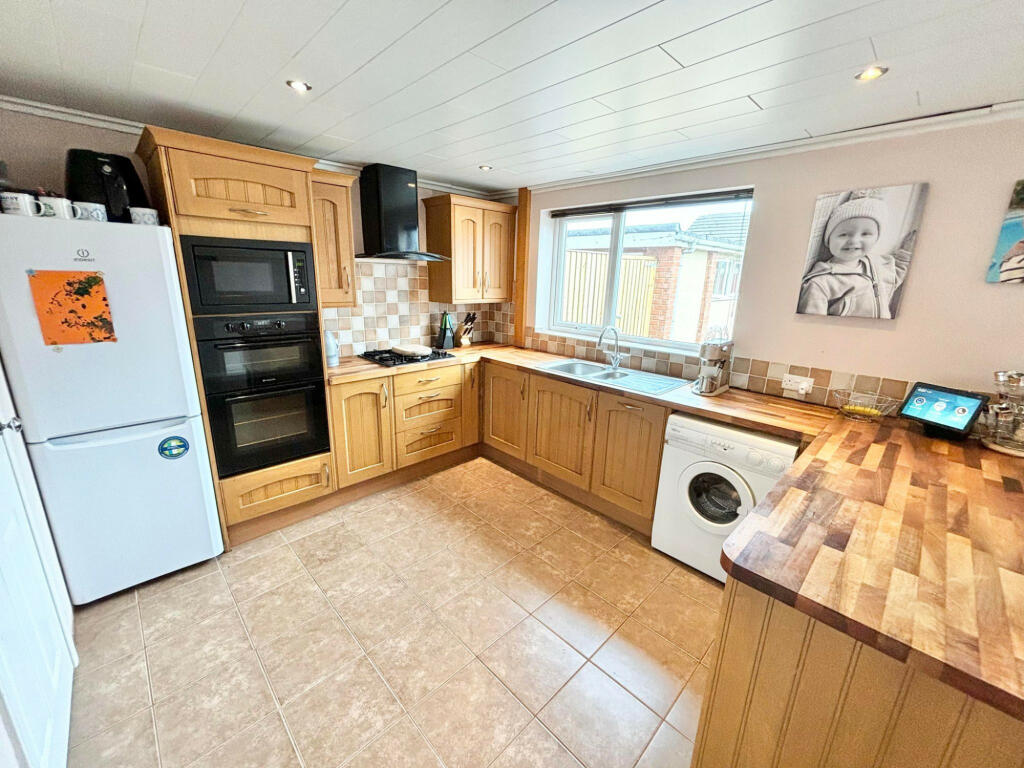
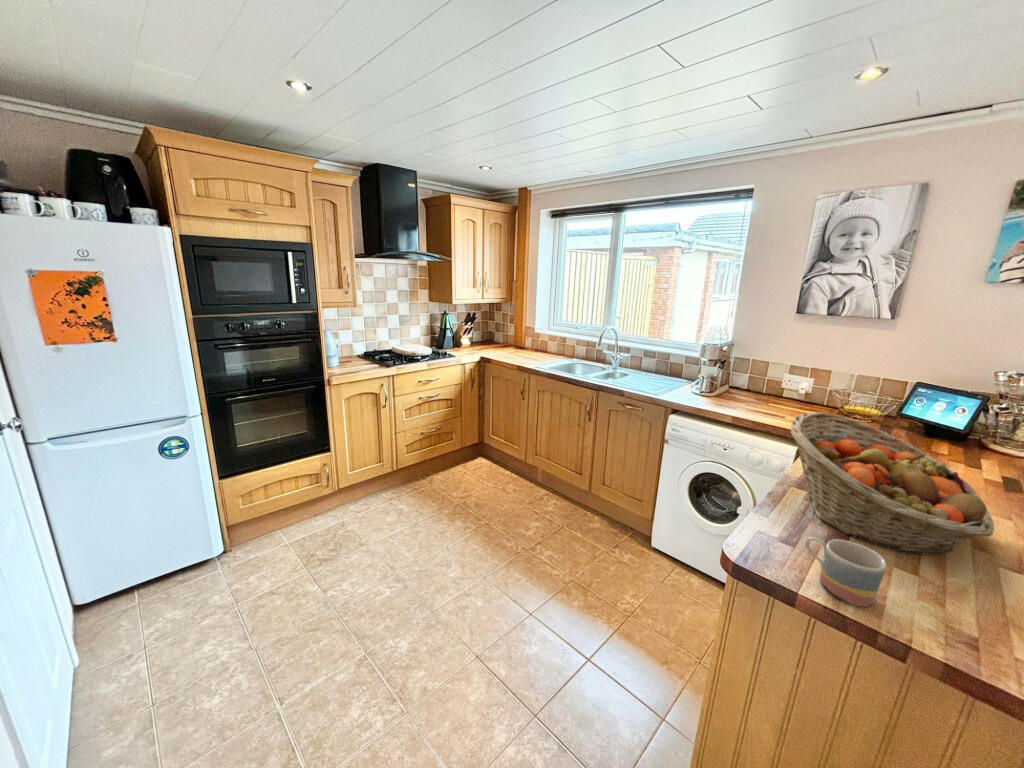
+ mug [804,536,888,607]
+ fruit basket [789,411,995,556]
